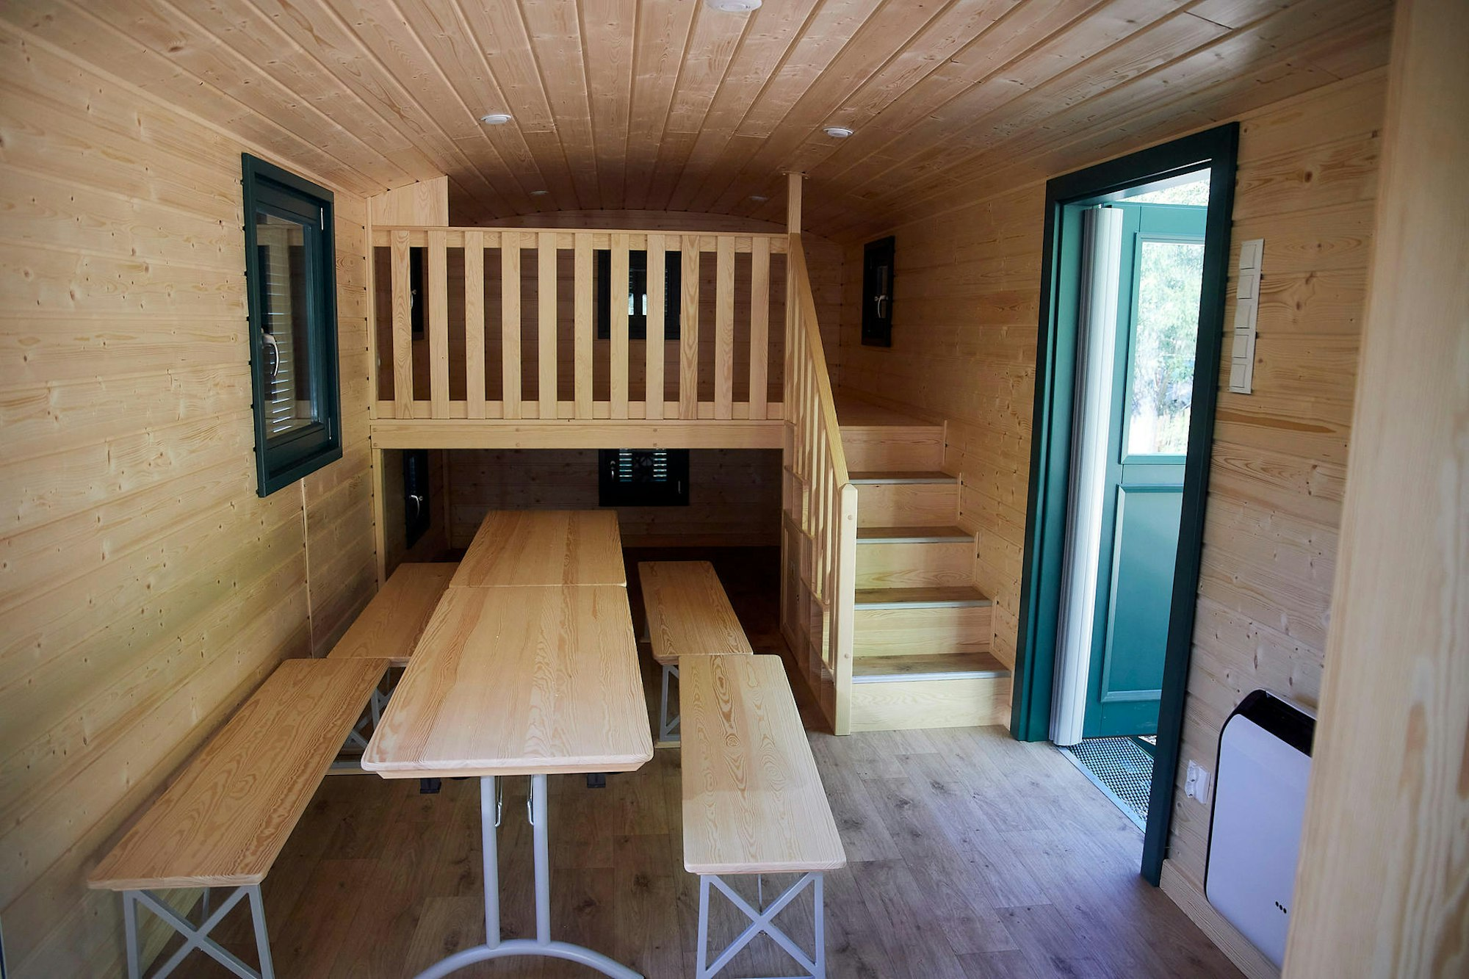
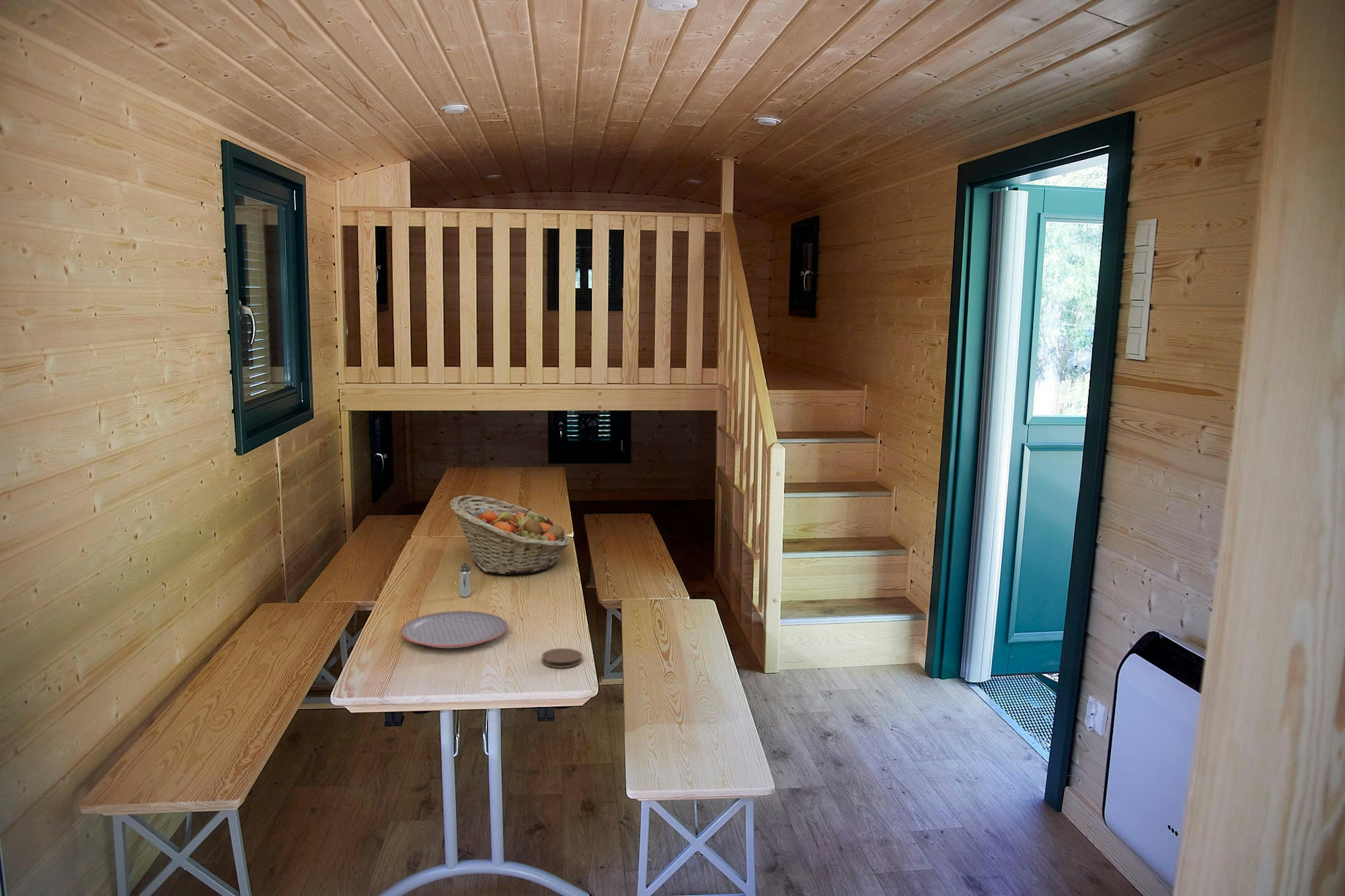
+ fruit basket [449,495,570,575]
+ plate [399,610,508,649]
+ coaster [541,648,582,668]
+ shaker [458,563,471,598]
